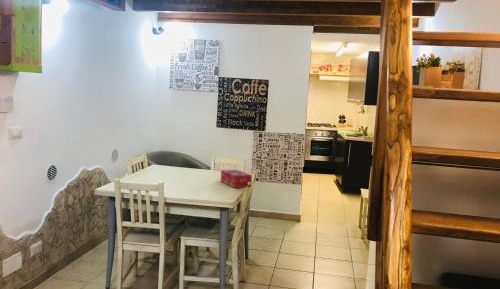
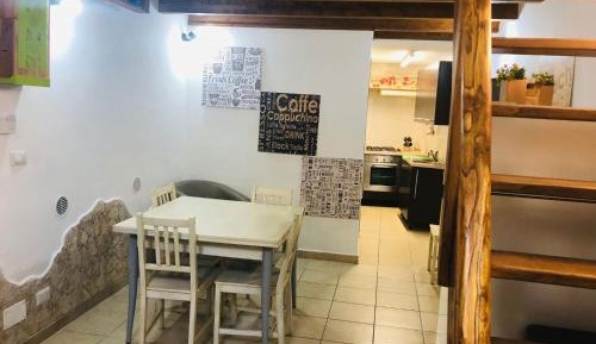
- tissue box [220,169,253,189]
